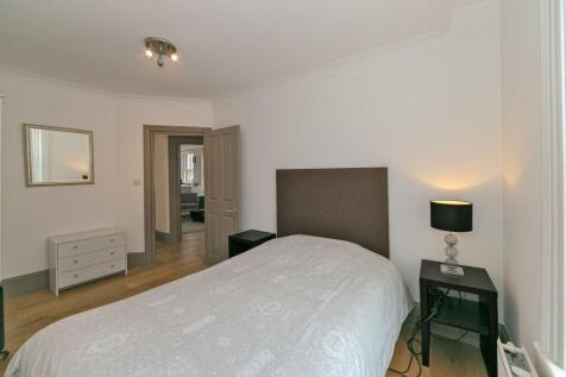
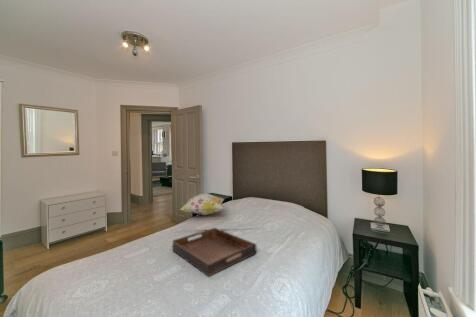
+ decorative pillow [179,192,225,216]
+ serving tray [172,227,258,278]
